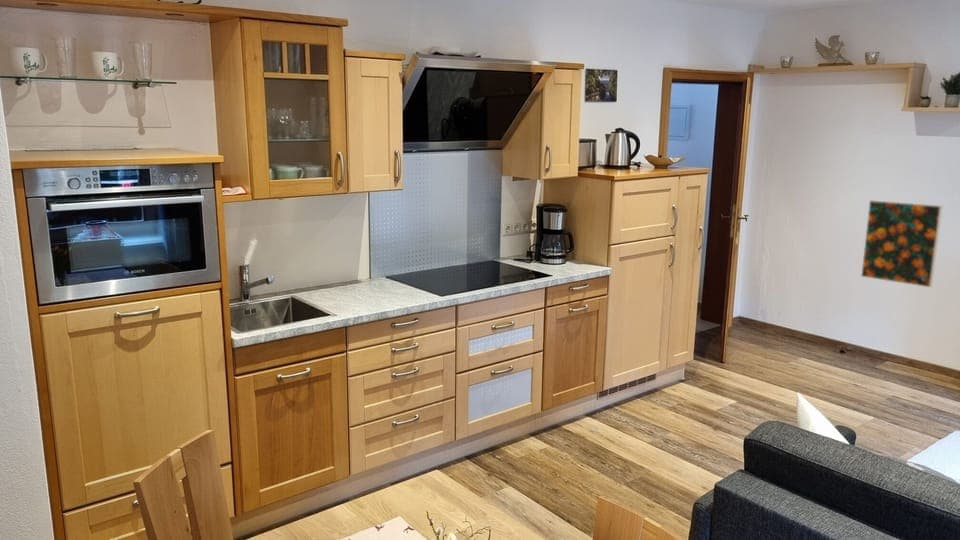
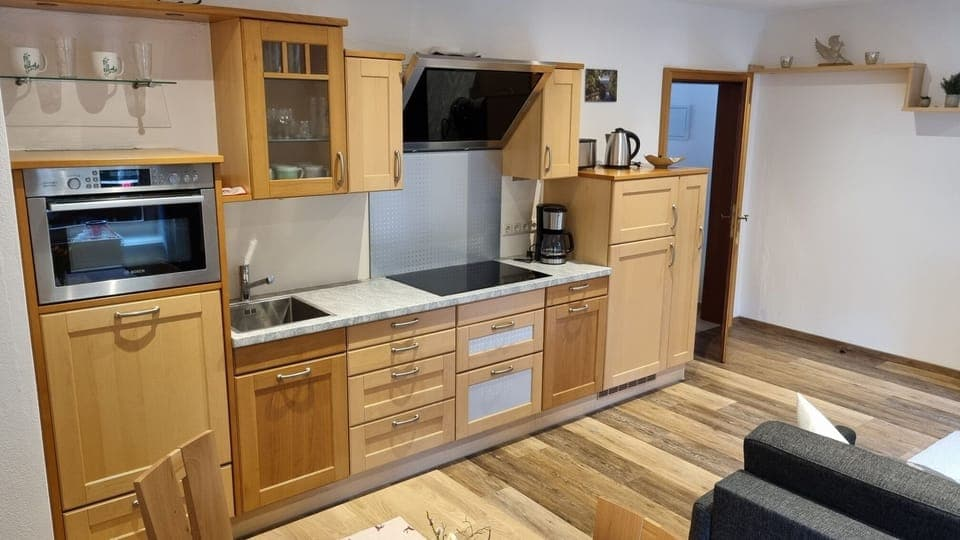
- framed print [860,199,943,288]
